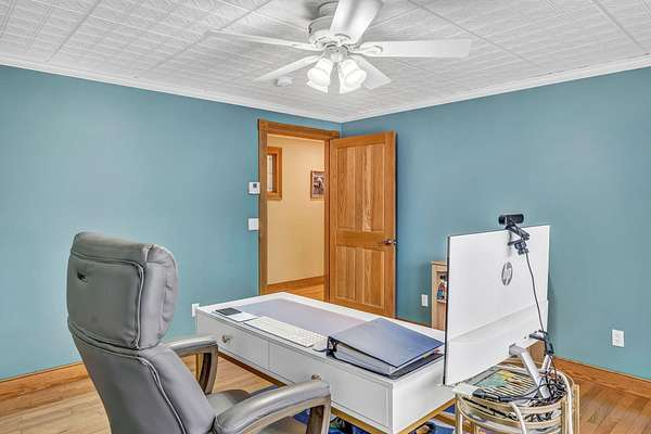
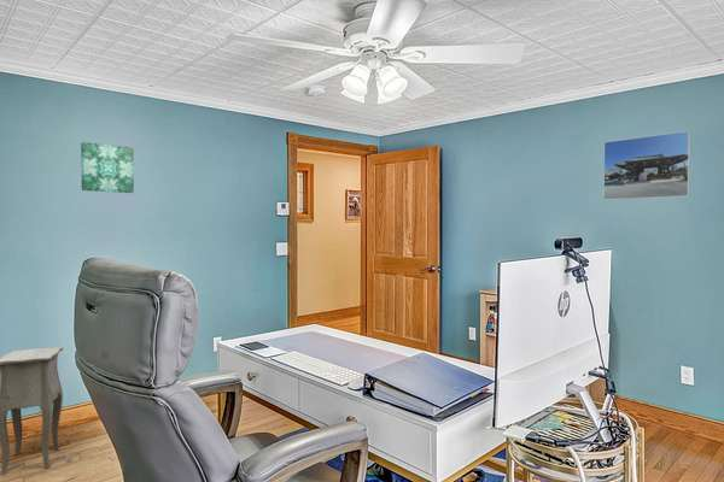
+ wall art [80,141,135,194]
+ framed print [602,130,691,201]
+ side table [0,346,72,476]
